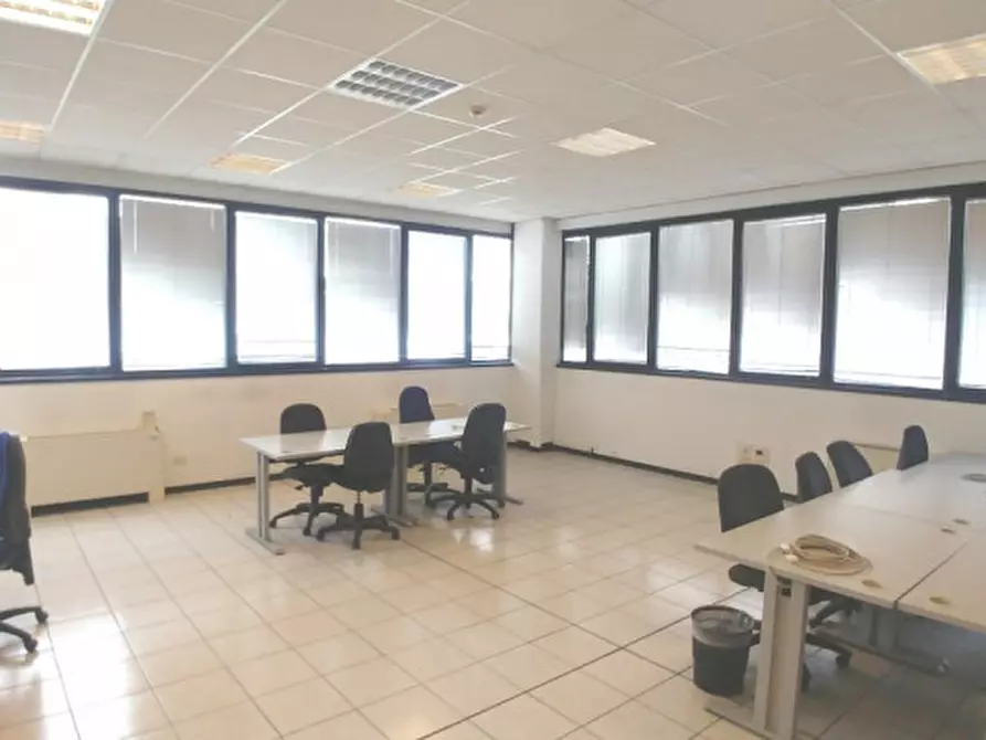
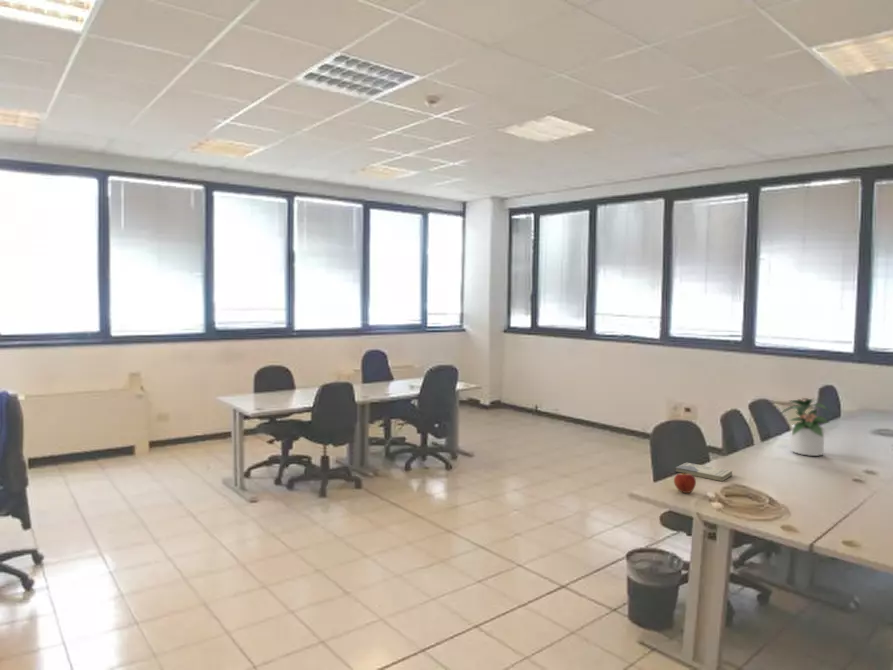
+ book [674,461,733,482]
+ potted plant [778,397,832,457]
+ apple [673,471,697,494]
